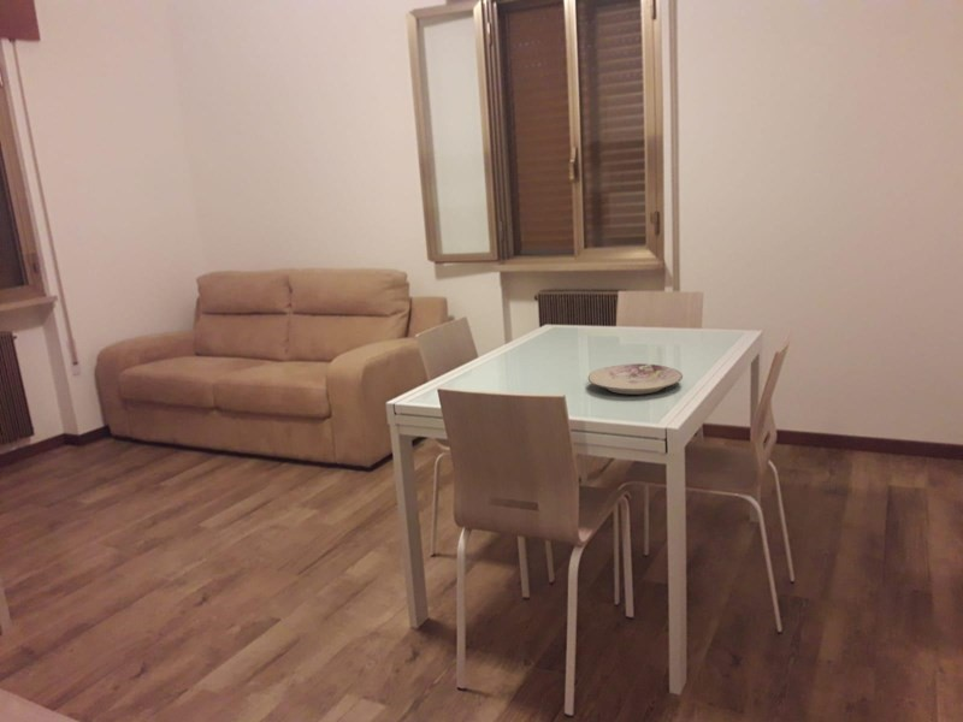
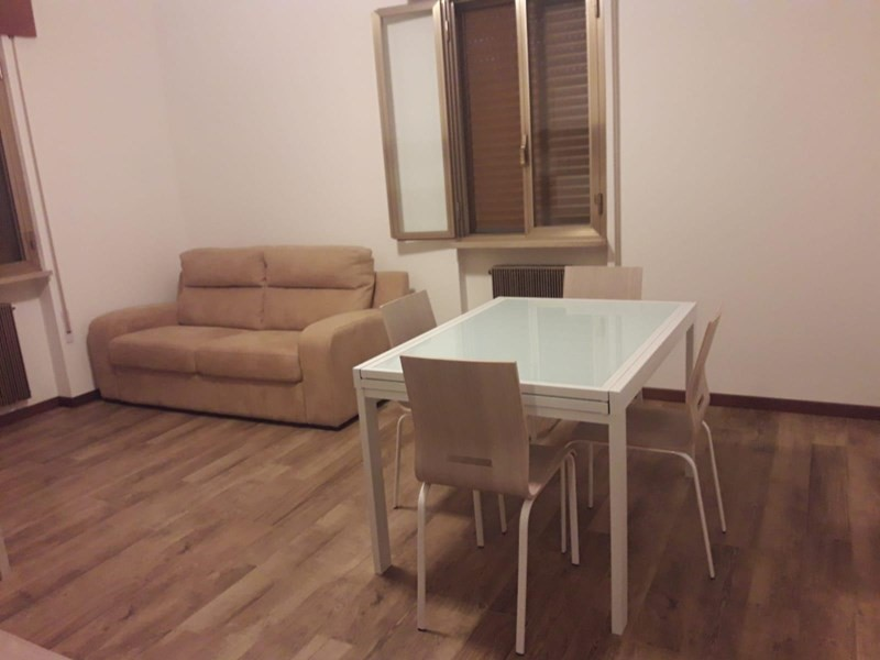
- plate [587,362,684,396]
